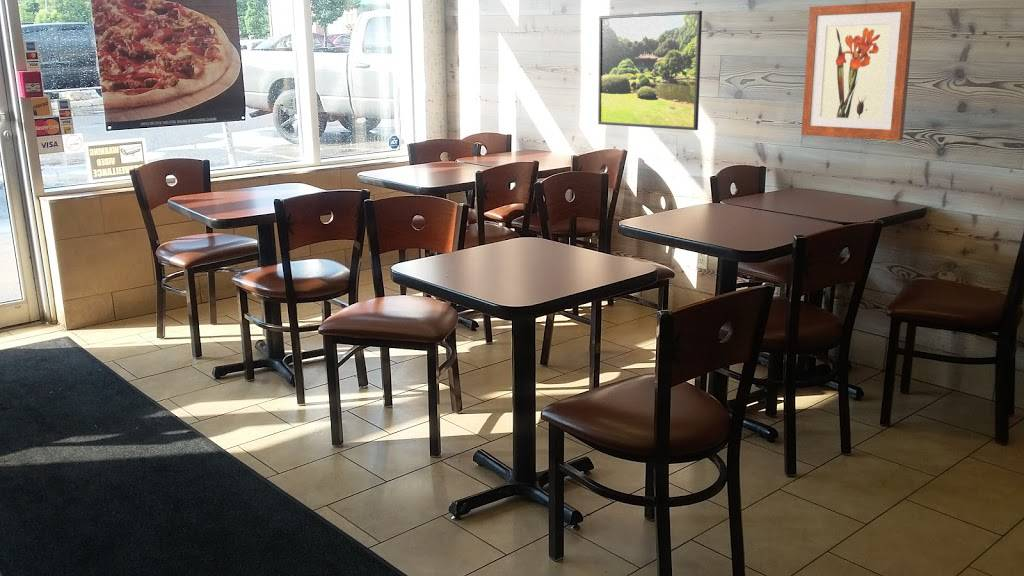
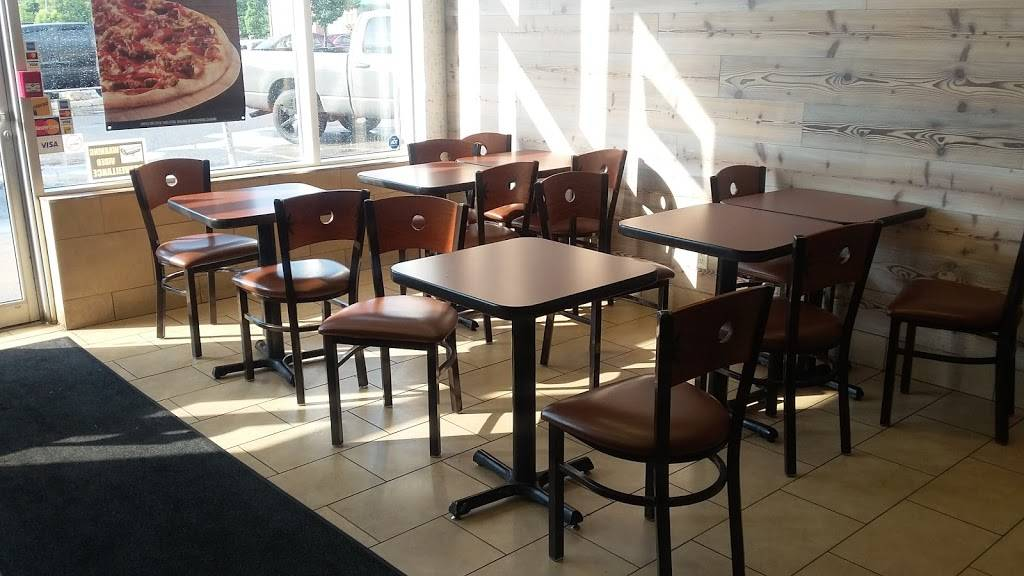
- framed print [597,10,703,131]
- wall art [800,0,916,142]
